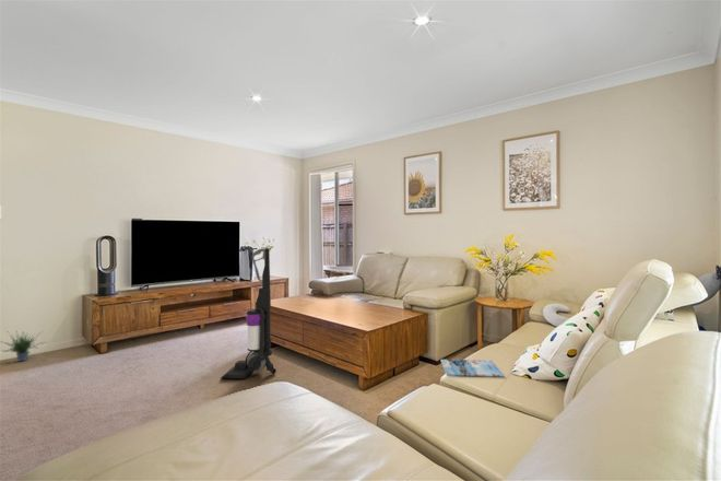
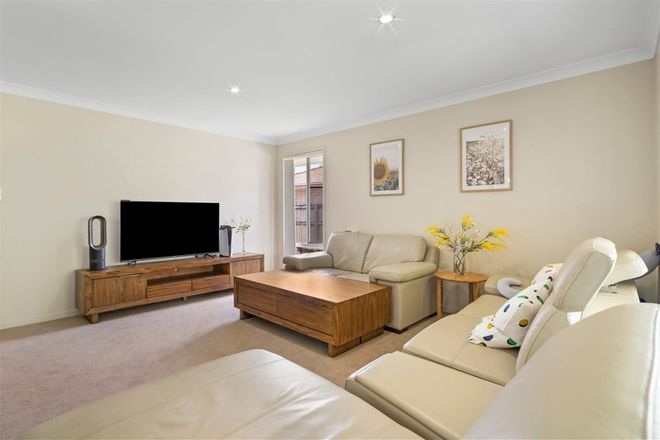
- potted plant [0,328,48,362]
- vacuum cleaner [220,247,277,379]
- magazine [439,359,505,378]
